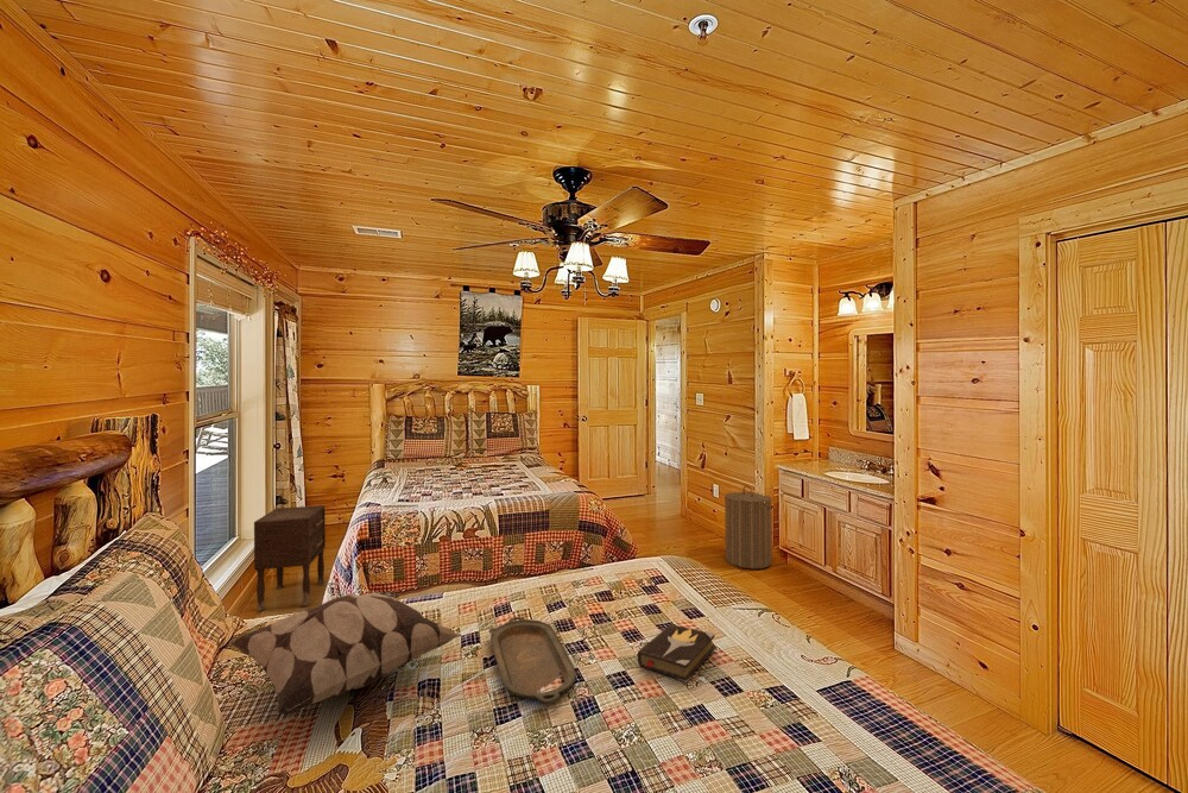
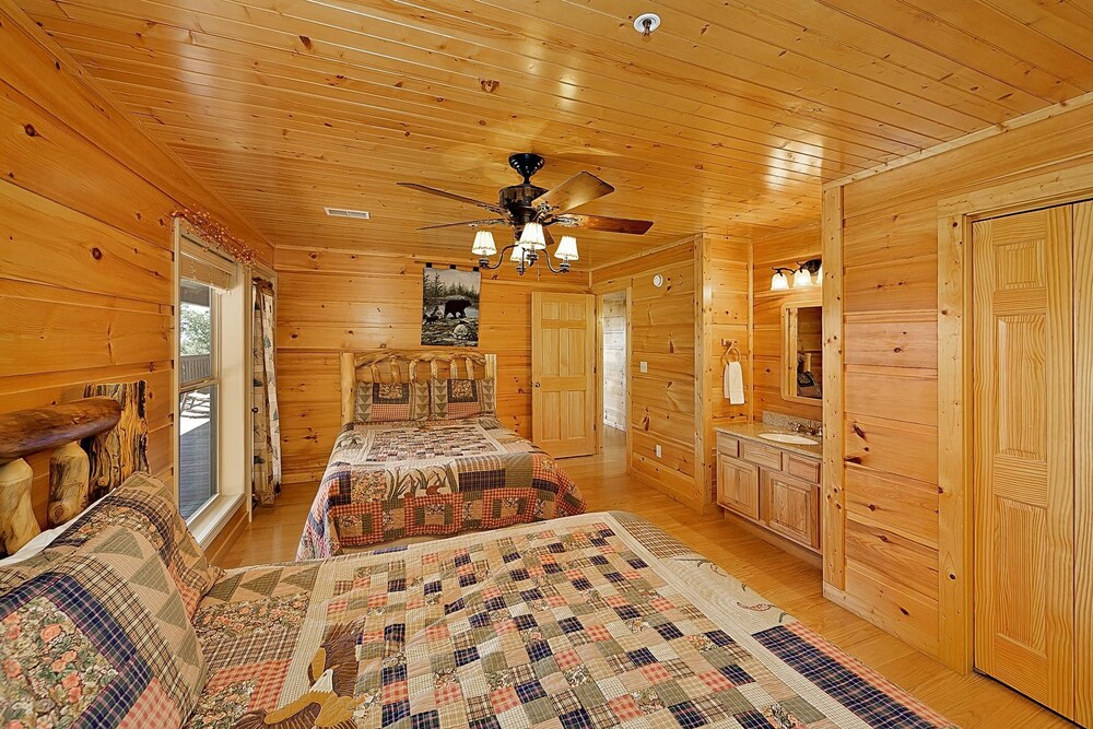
- laundry hamper [723,485,773,569]
- decorative pillow [229,591,463,717]
- serving tray [487,616,577,704]
- hardback book [637,623,716,684]
- nightstand [253,504,327,612]
